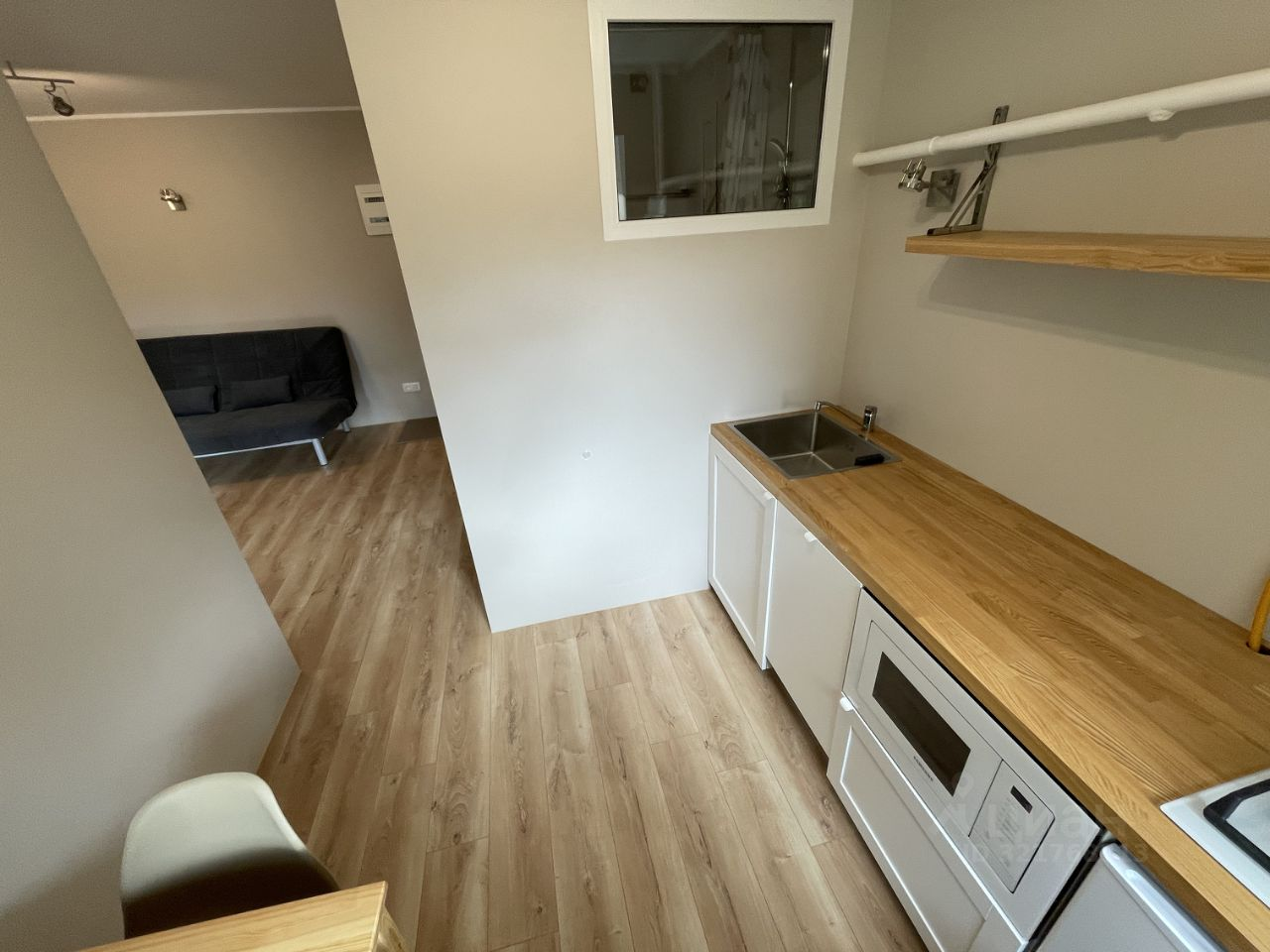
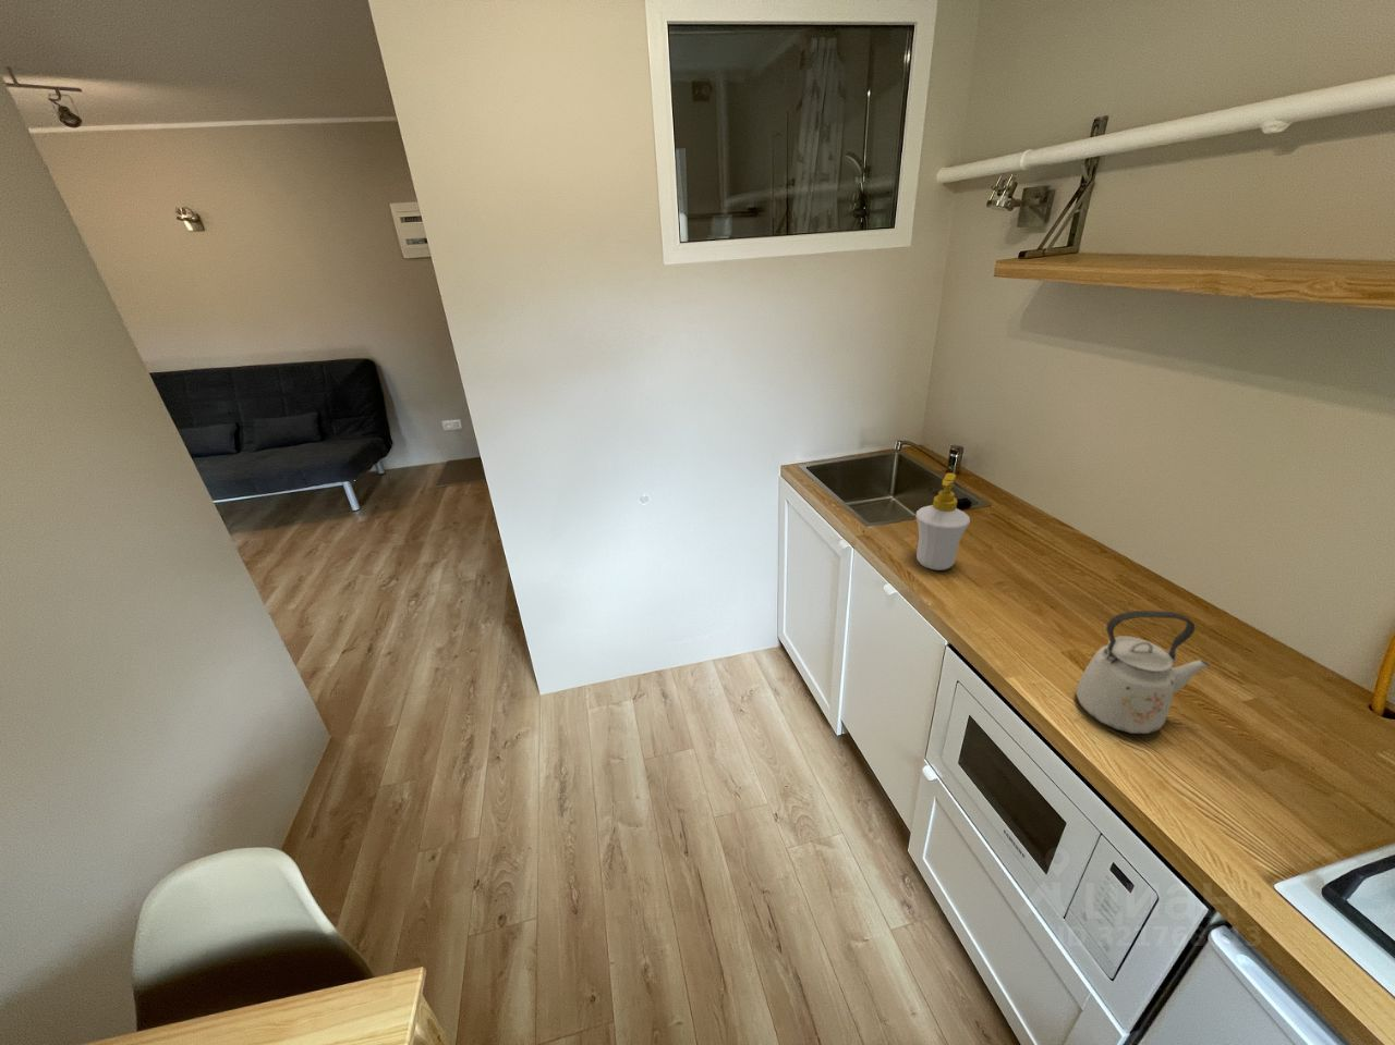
+ soap bottle [914,472,971,572]
+ kettle [1074,609,1210,734]
